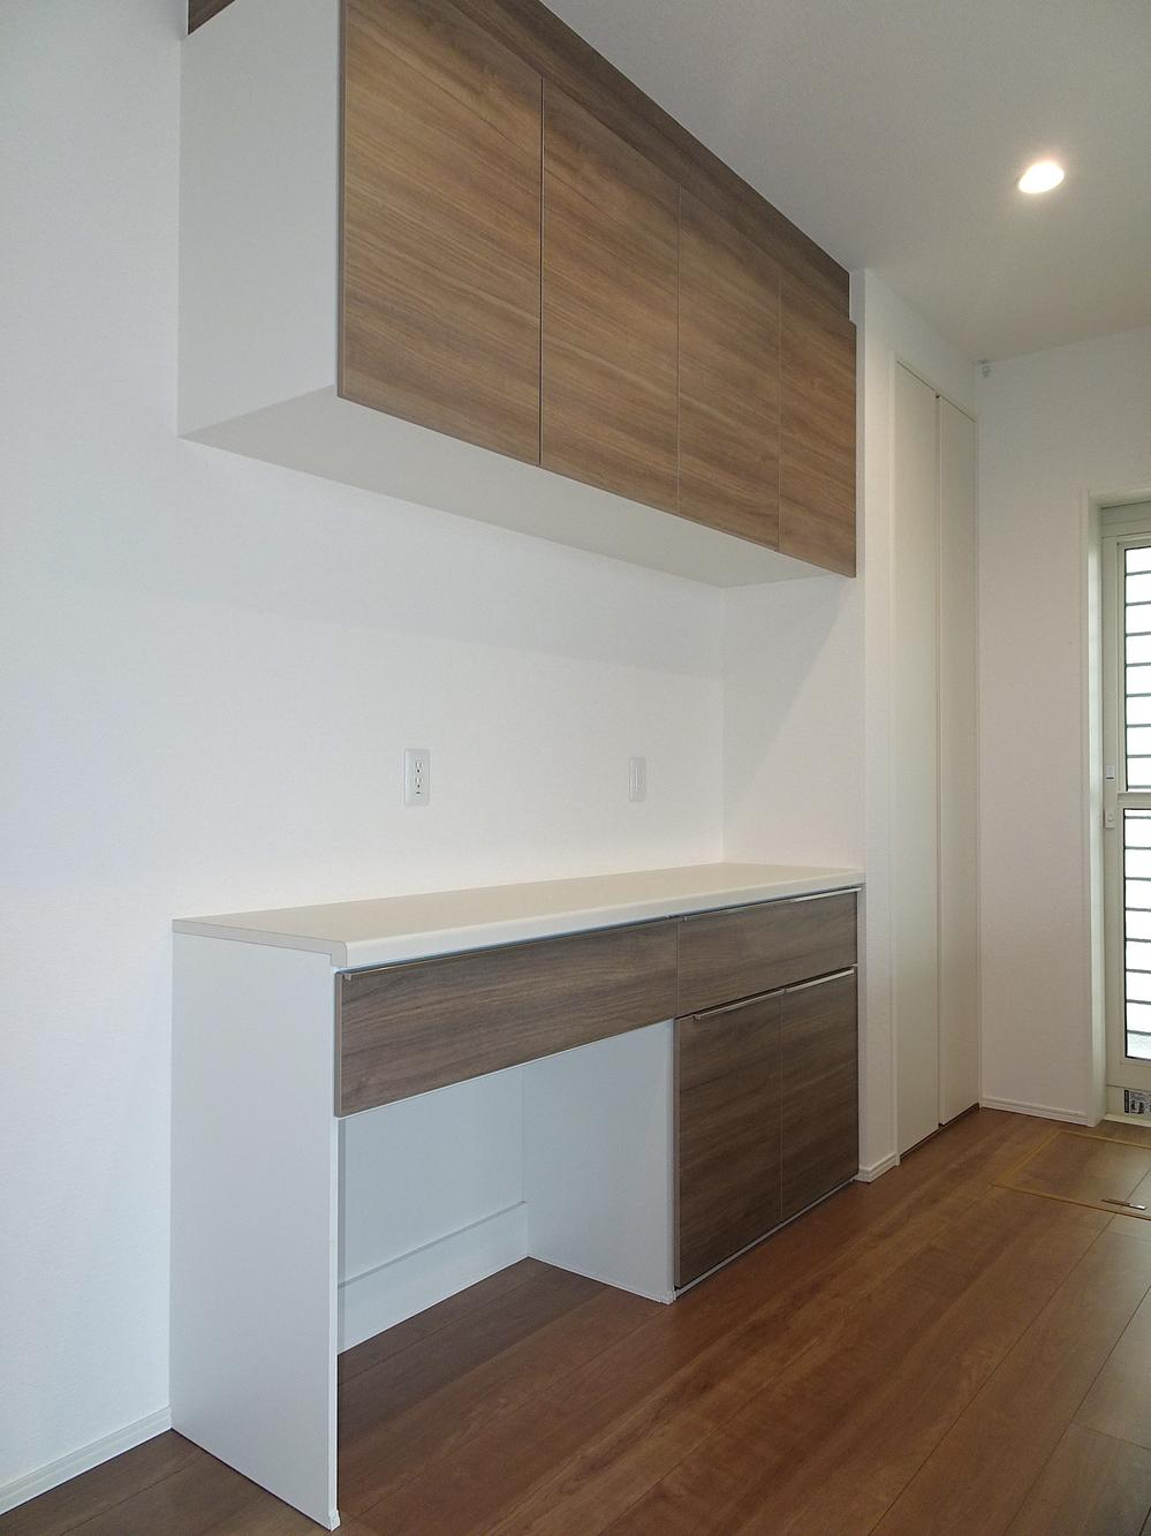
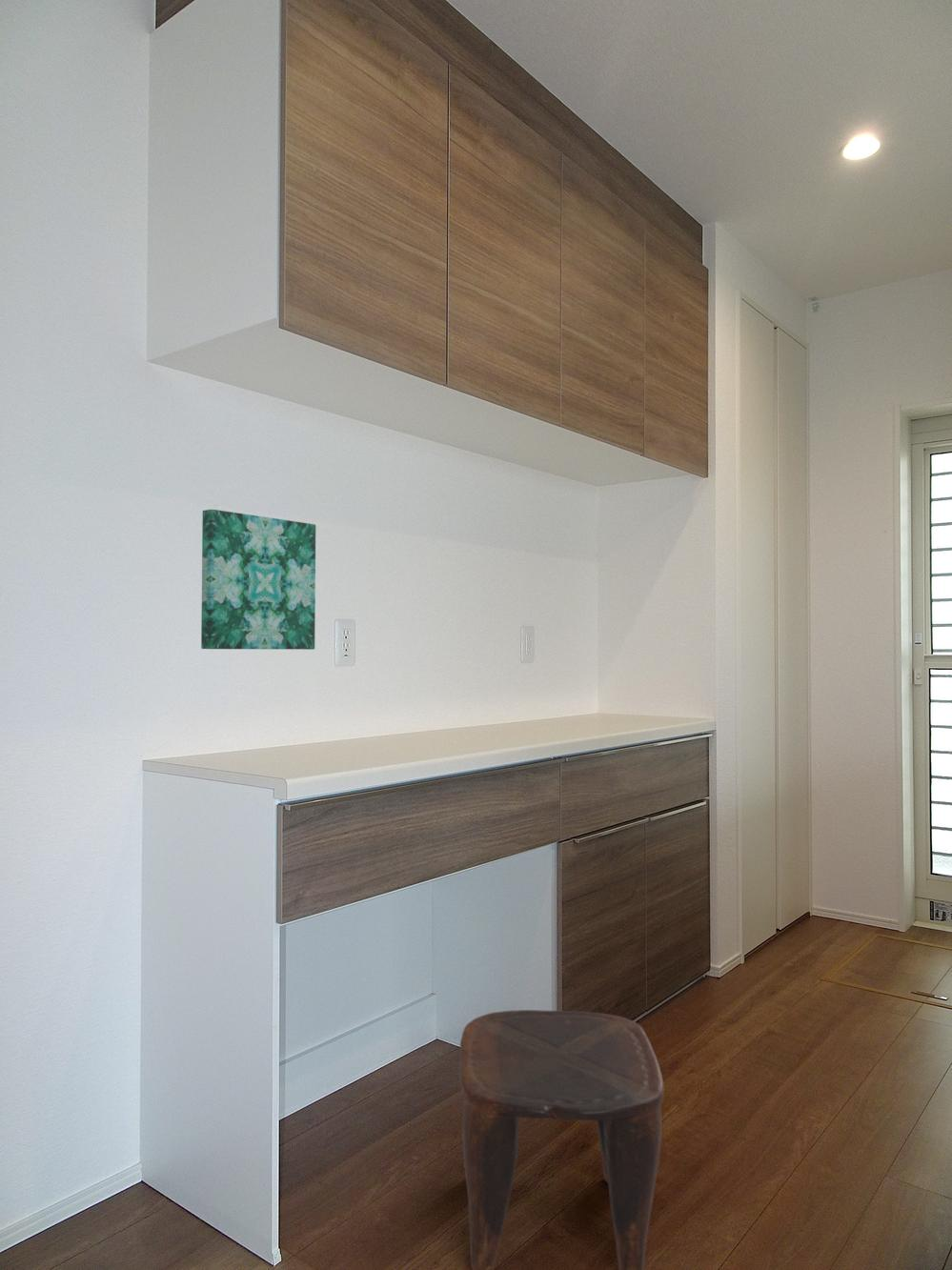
+ stool [458,1009,665,1270]
+ wall art [200,509,316,651]
